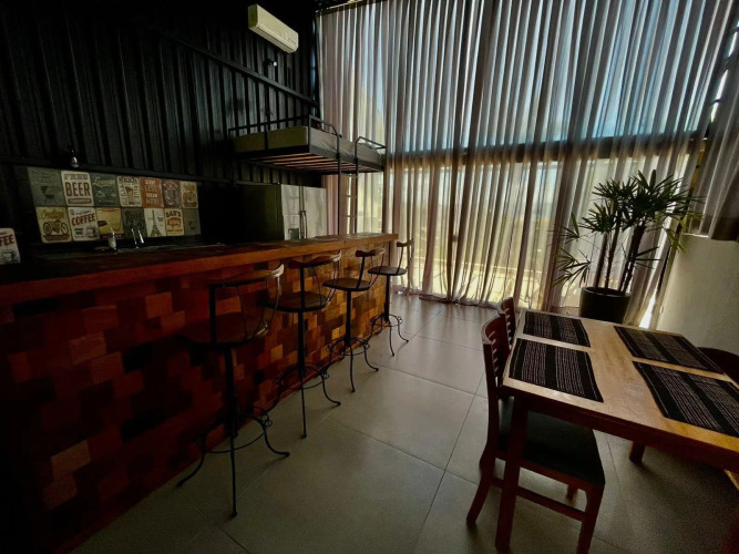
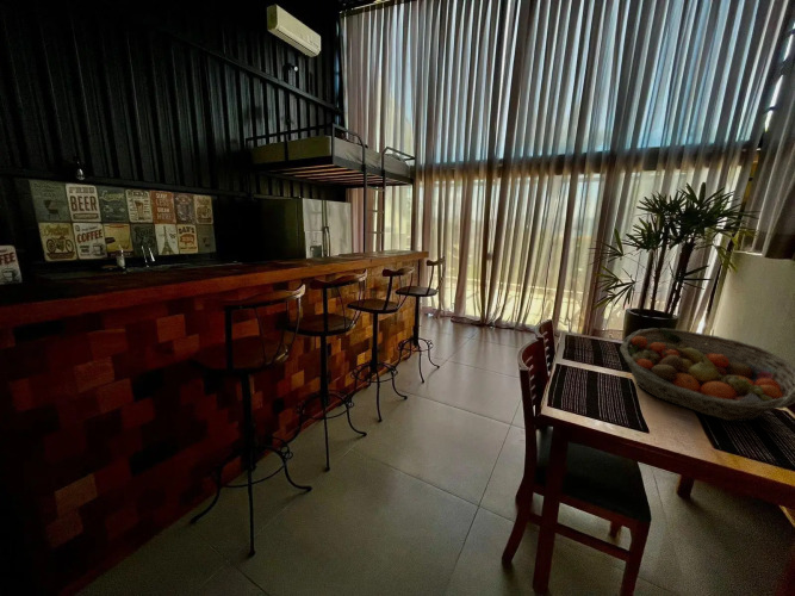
+ fruit basket [619,327,795,423]
